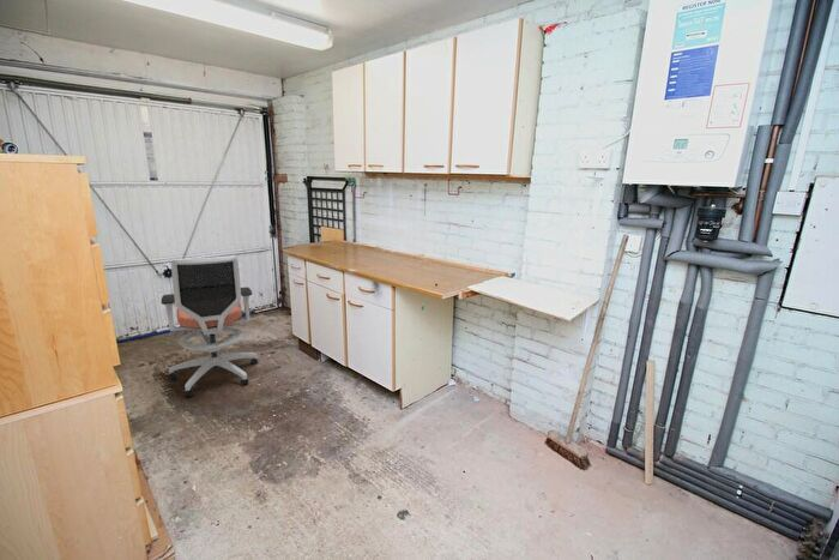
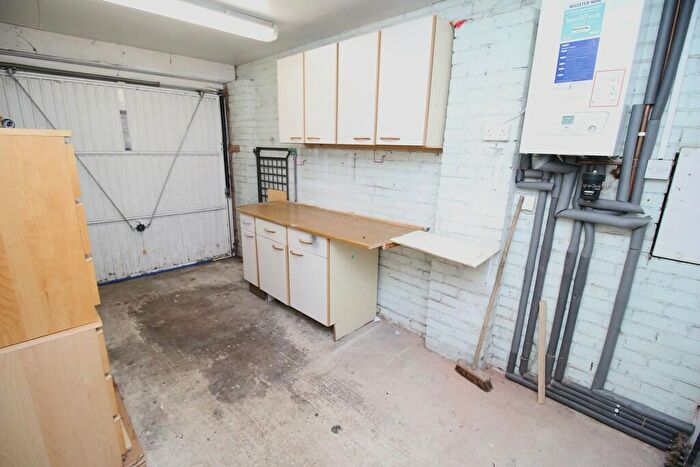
- office chair [161,254,259,397]
